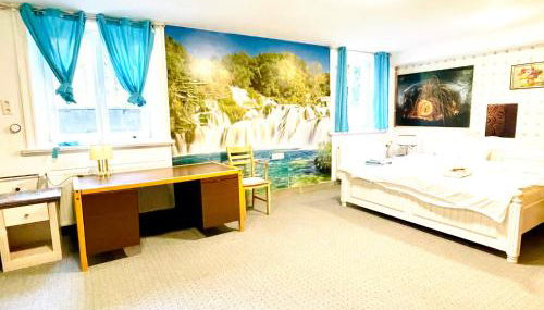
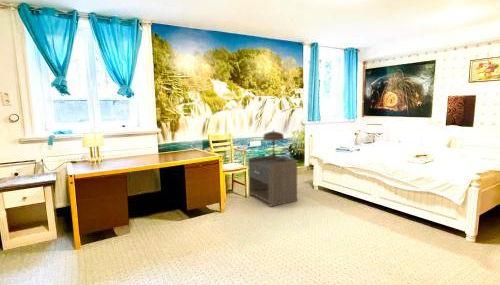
+ nightstand [247,154,298,208]
+ table lamp [262,129,285,159]
